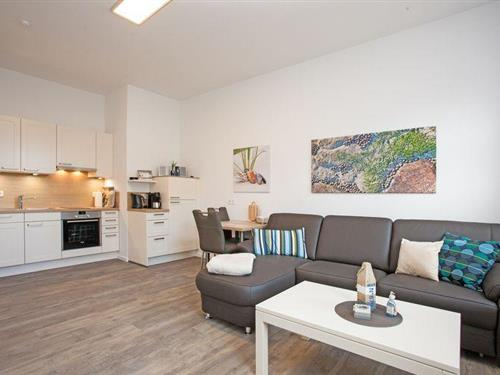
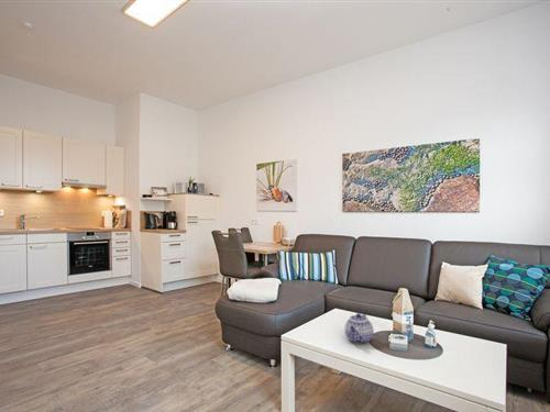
+ teapot [344,312,375,345]
